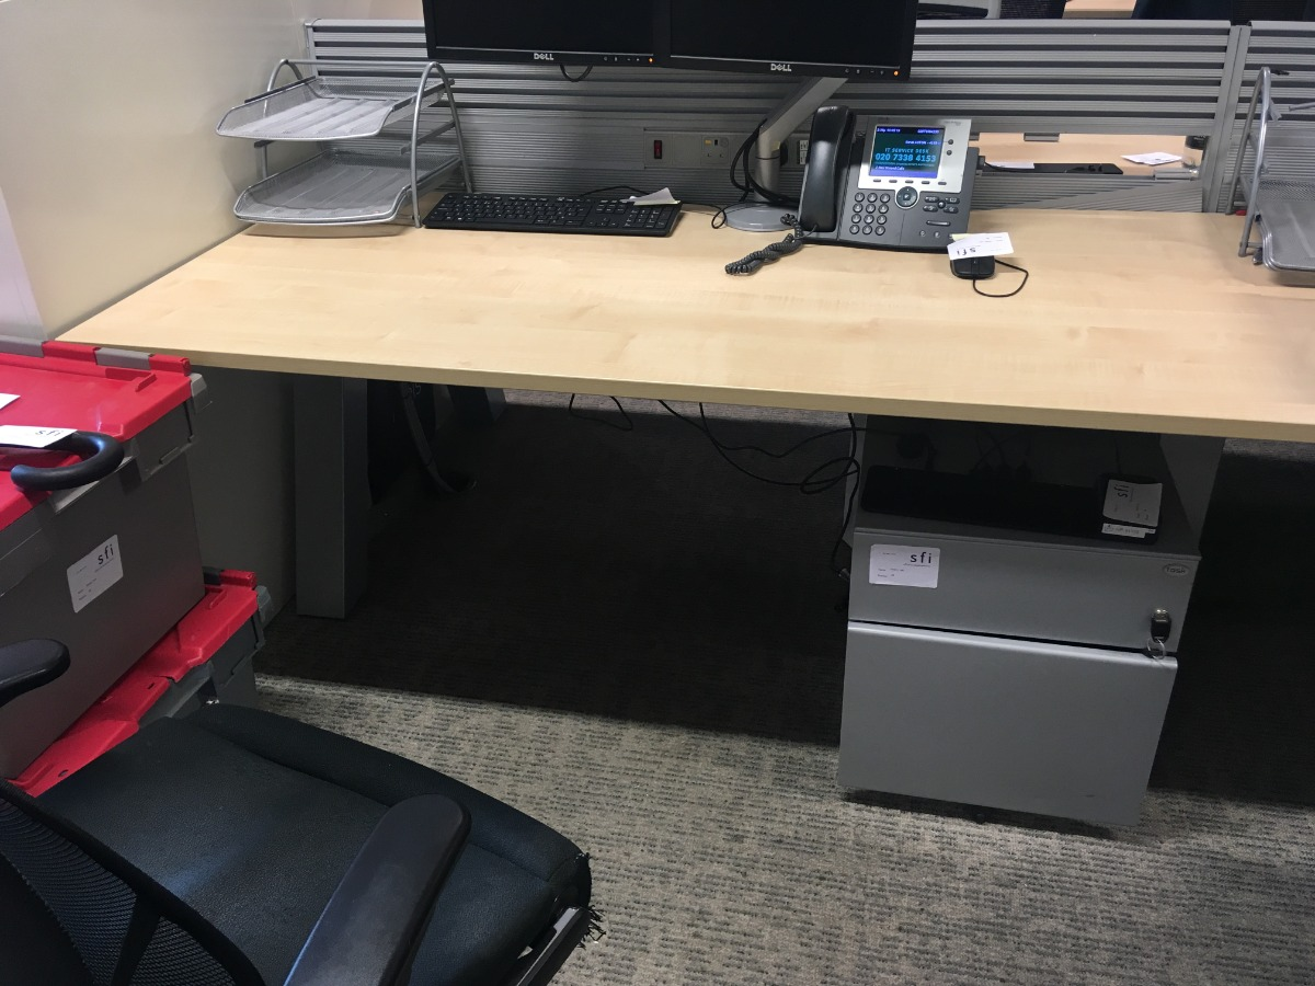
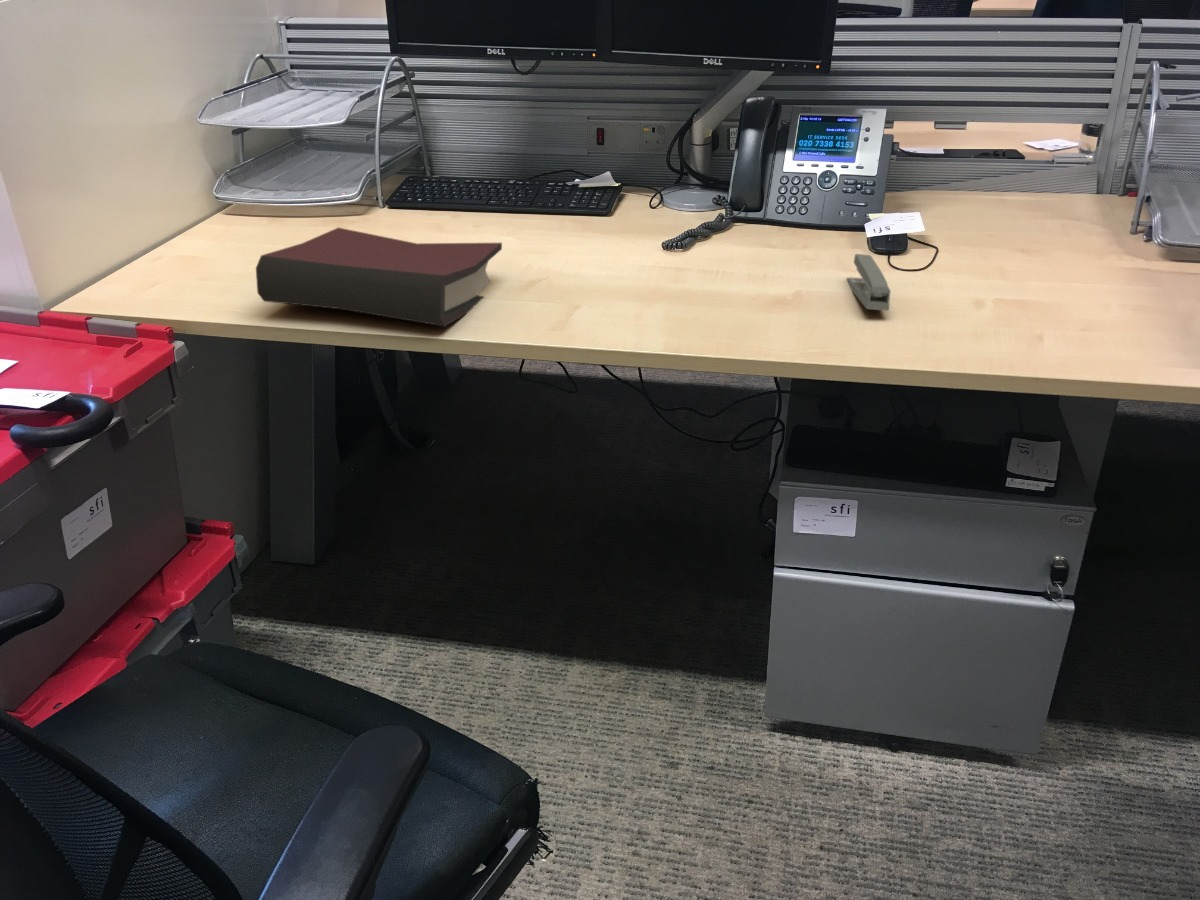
+ stapler [846,253,891,312]
+ hardback book [255,227,503,328]
